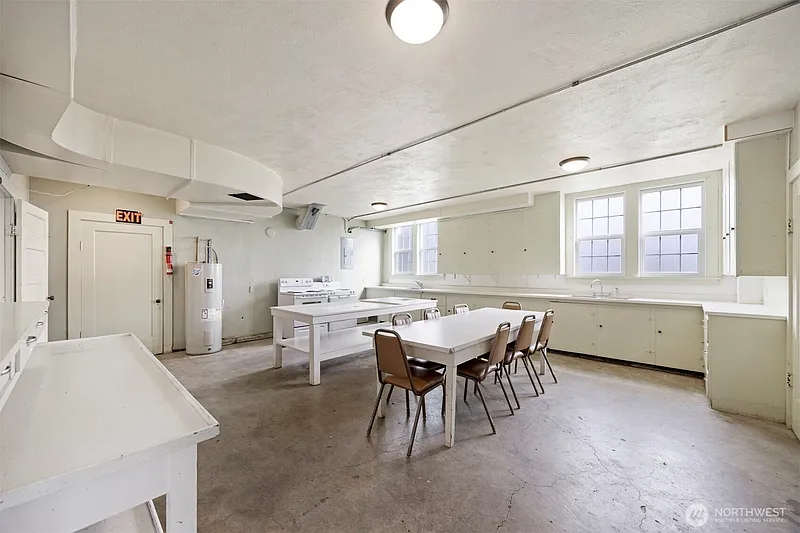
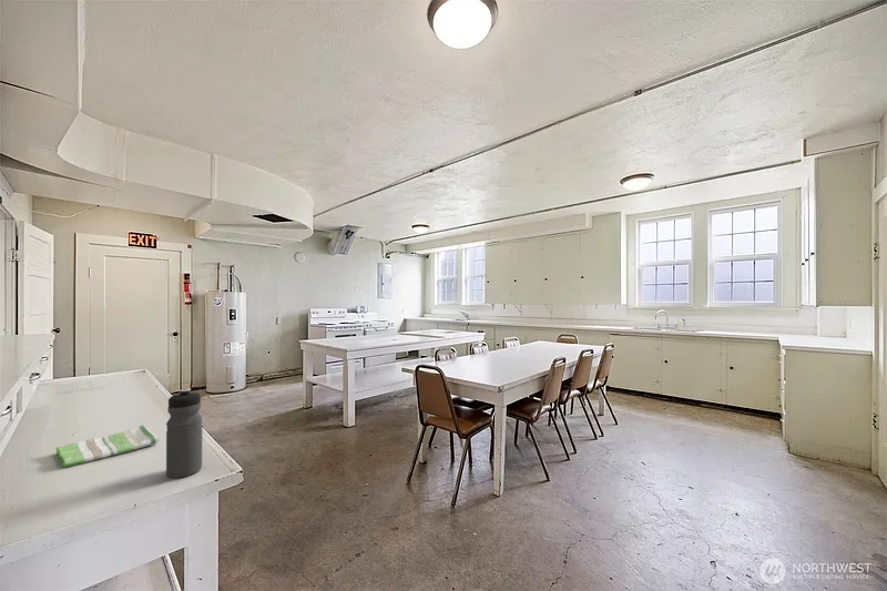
+ dish towel [55,424,160,469]
+ water bottle [165,387,203,479]
